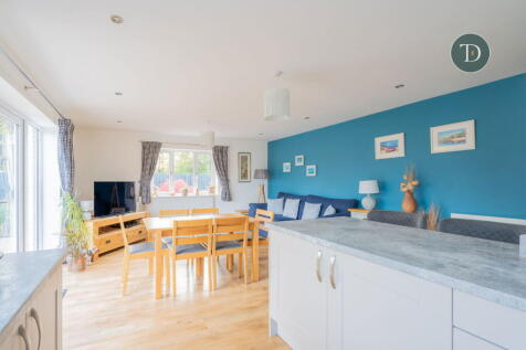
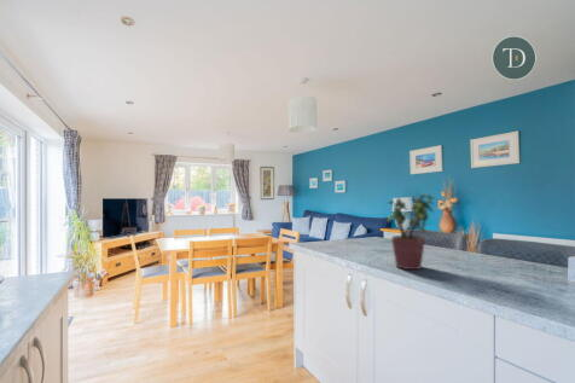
+ potted plant [387,192,435,271]
